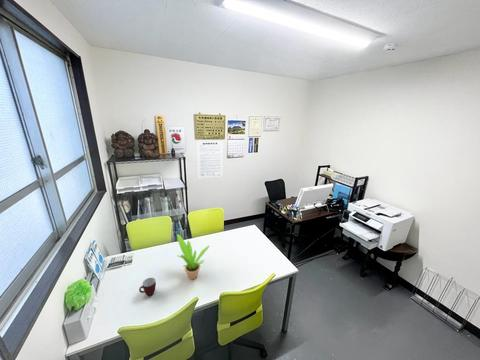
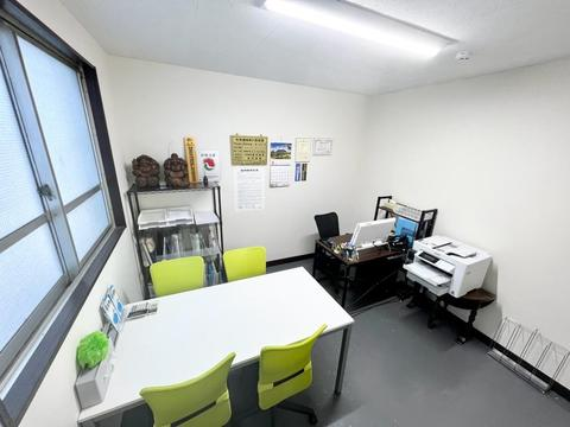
- mug [138,277,157,297]
- potted plant [176,233,210,280]
